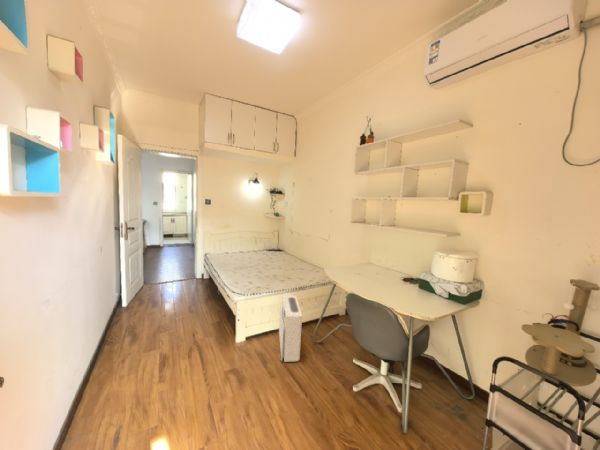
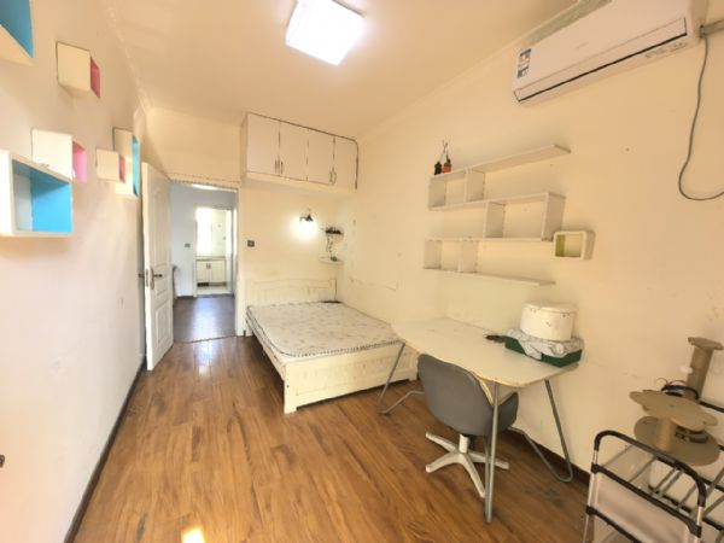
- air purifier [278,294,303,363]
